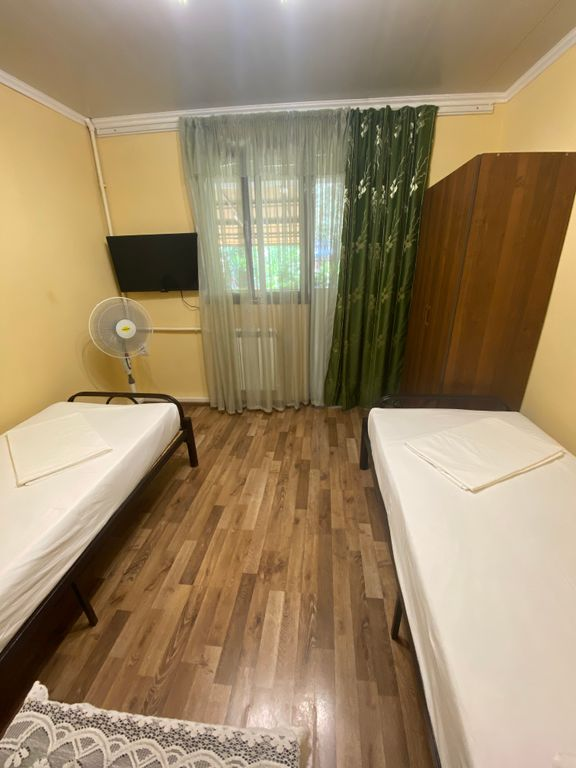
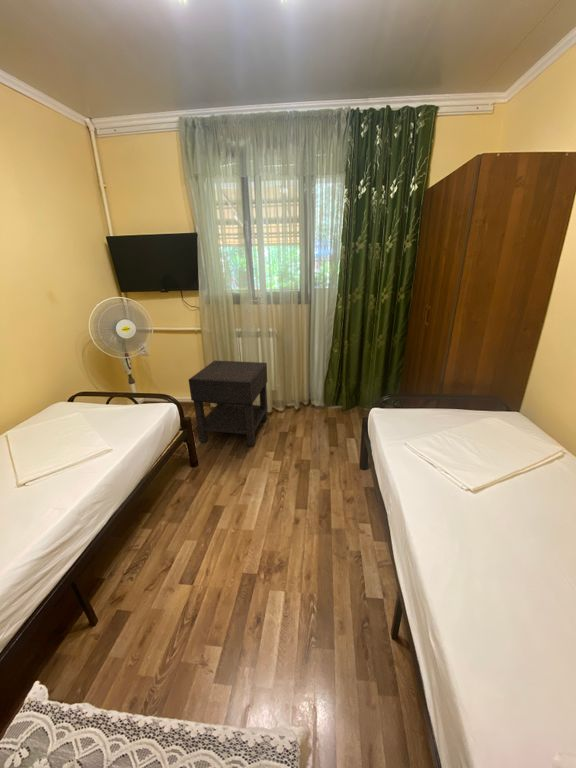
+ nightstand [187,359,269,448]
